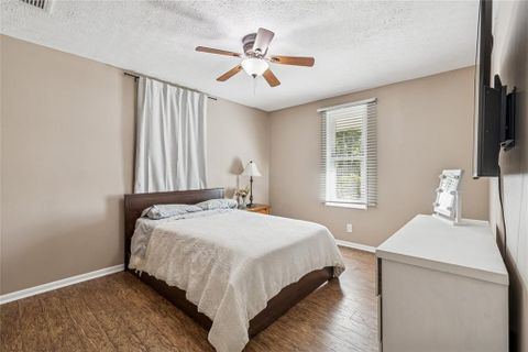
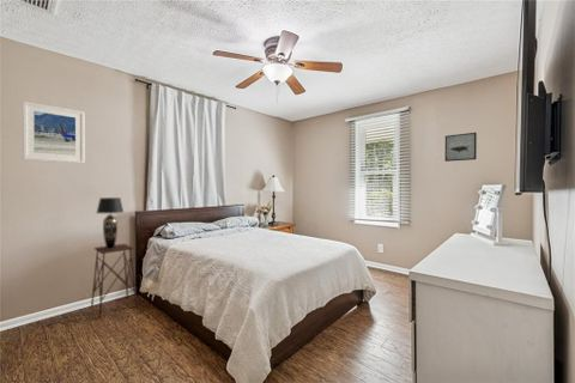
+ side table [90,243,139,318]
+ wall art [444,132,478,163]
+ table lamp [96,196,125,249]
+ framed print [22,101,86,164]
